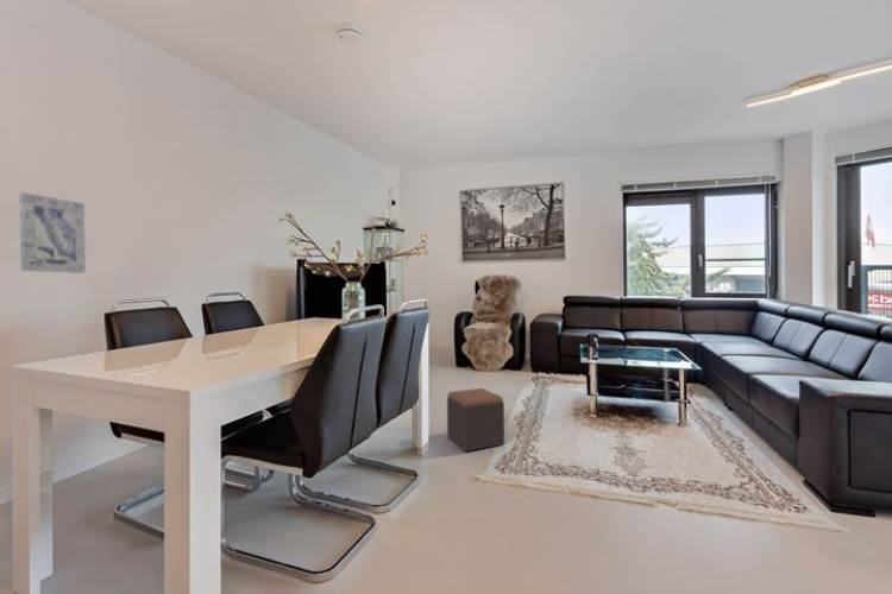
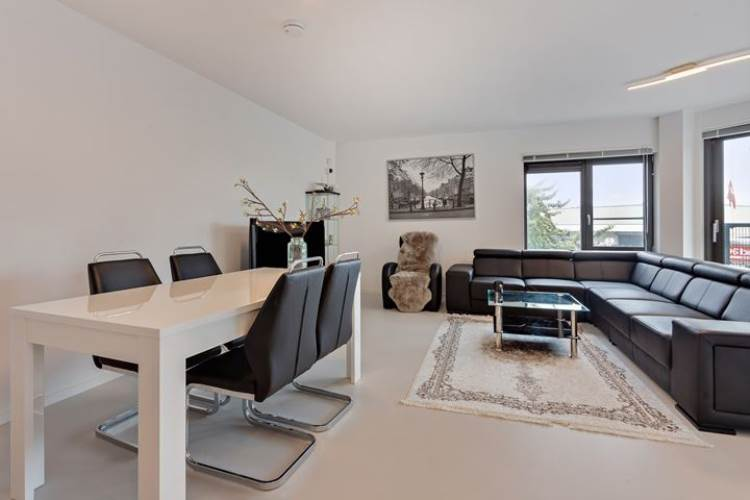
- wall art [18,191,87,274]
- footstool [446,387,505,453]
